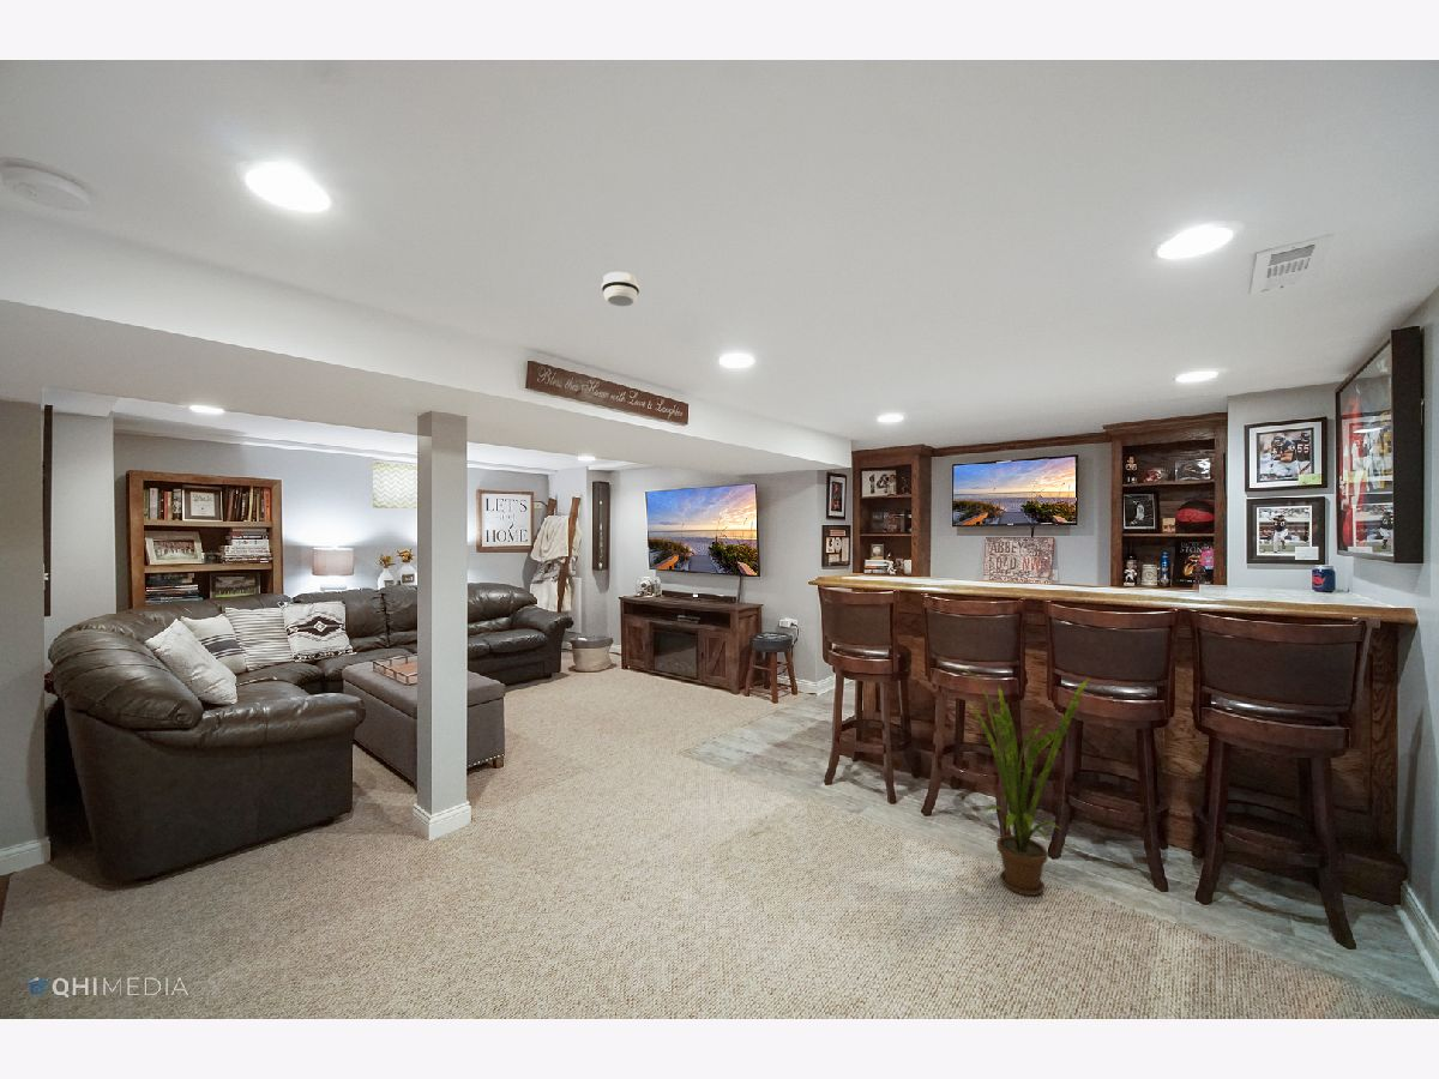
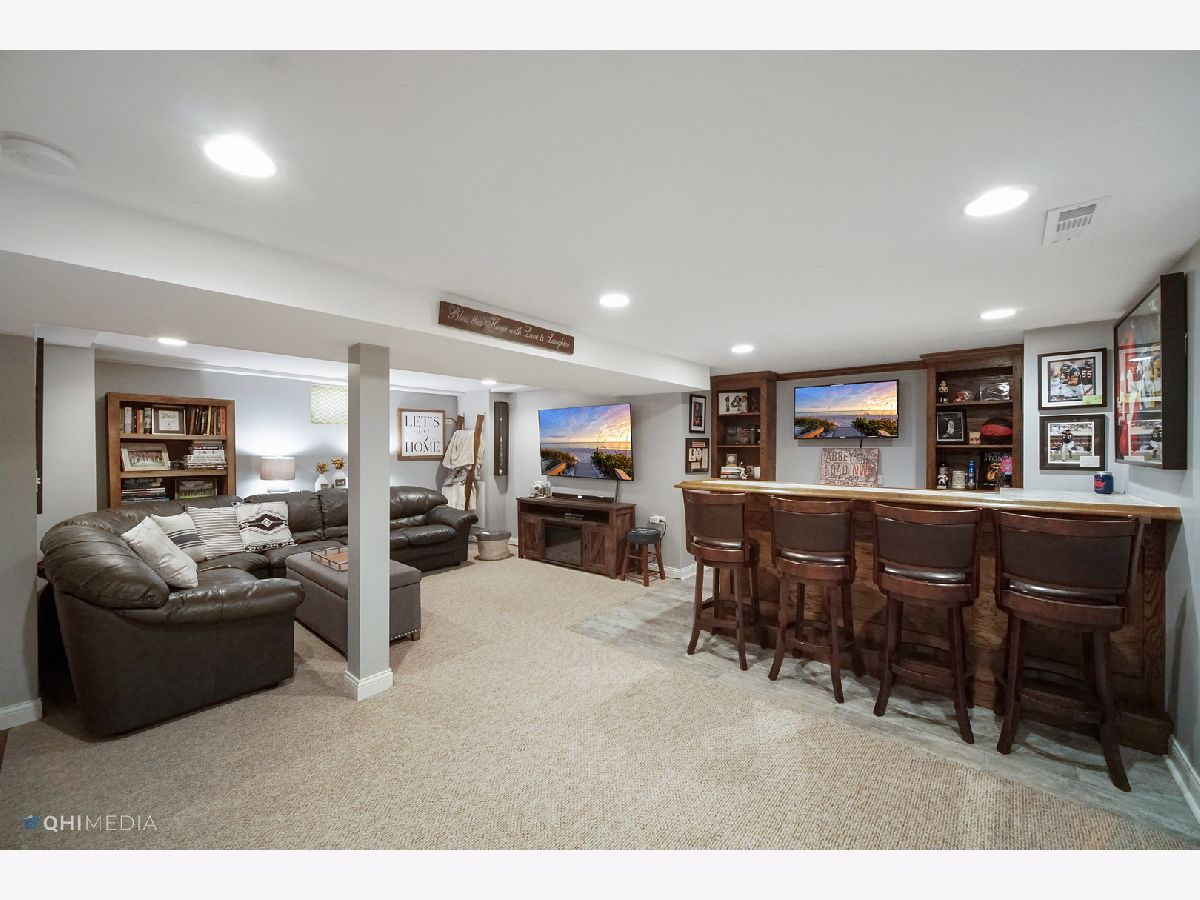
- smoke detector [601,271,640,307]
- house plant [953,663,1091,897]
